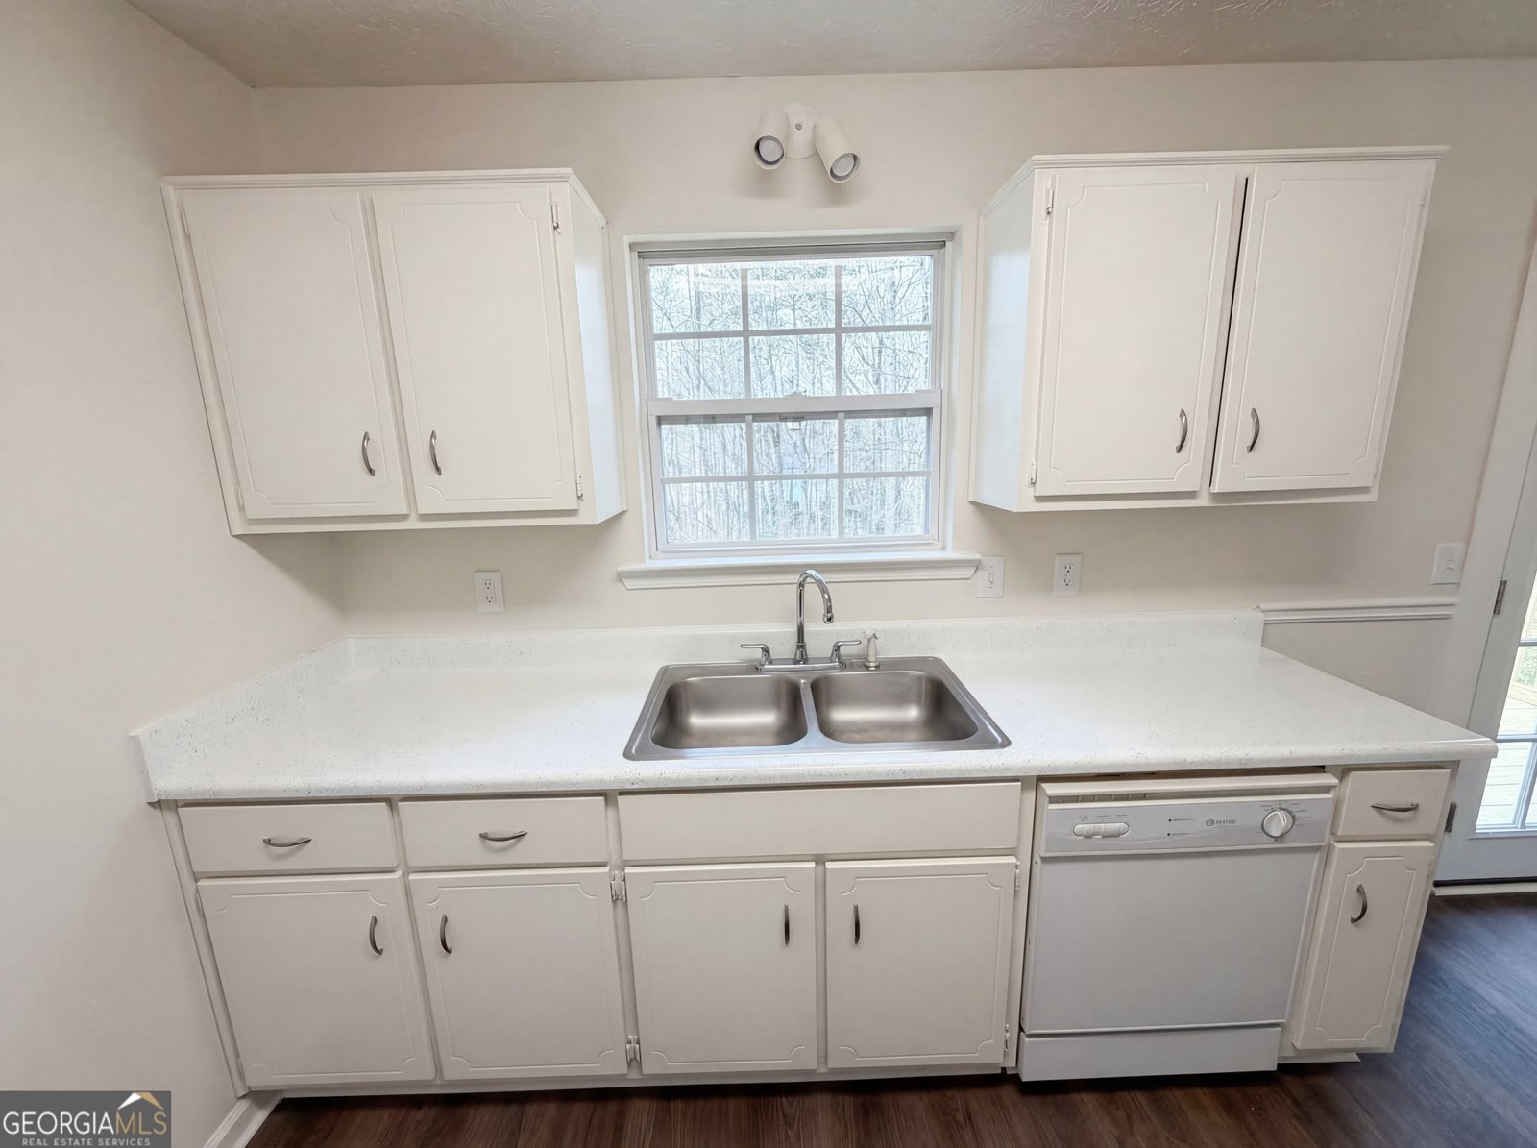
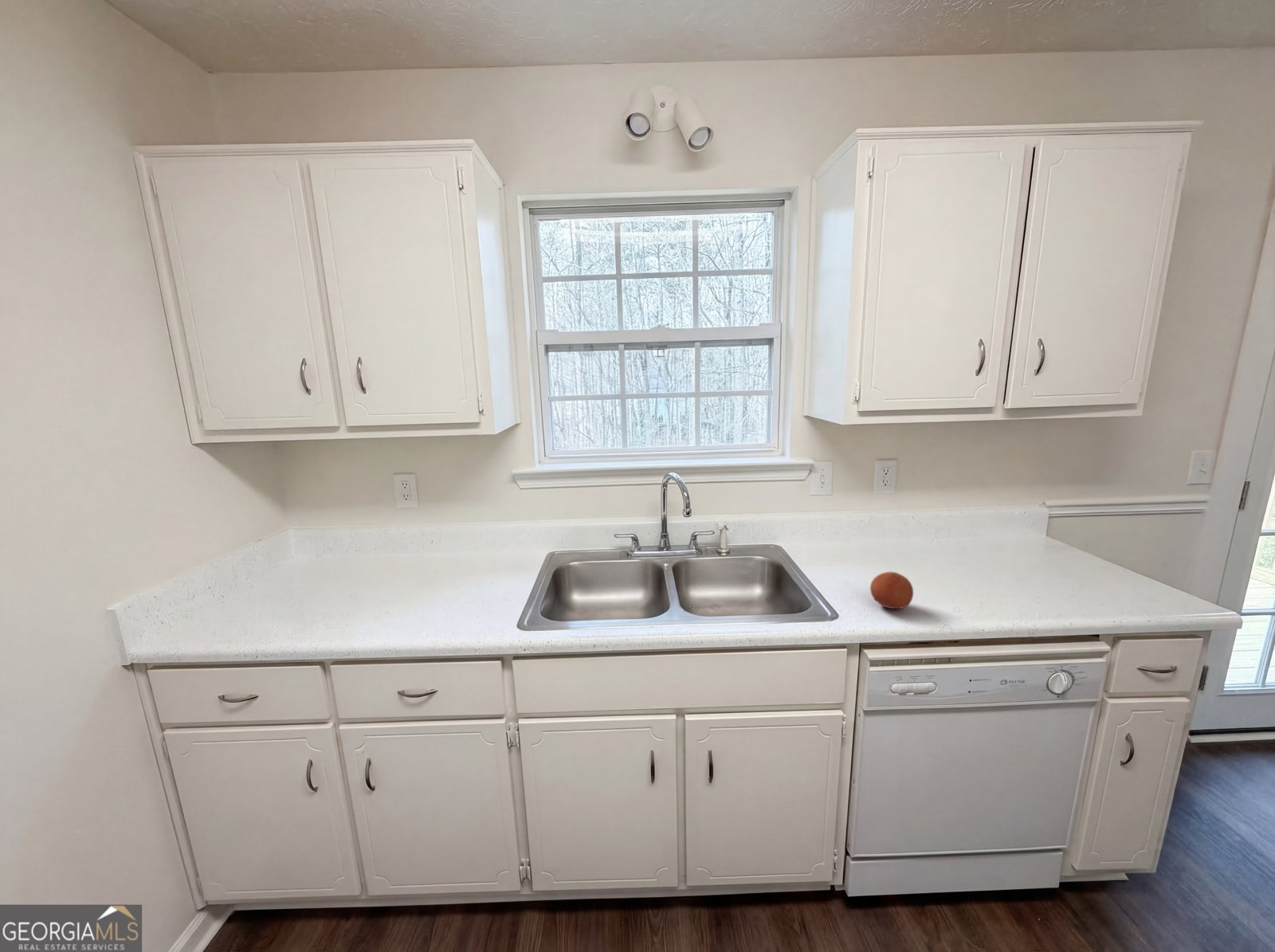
+ fruit [869,571,914,609]
